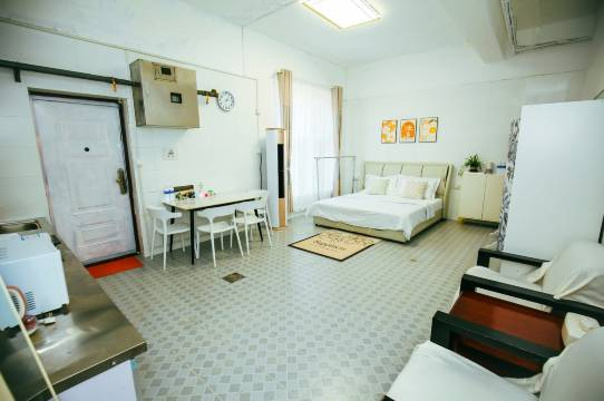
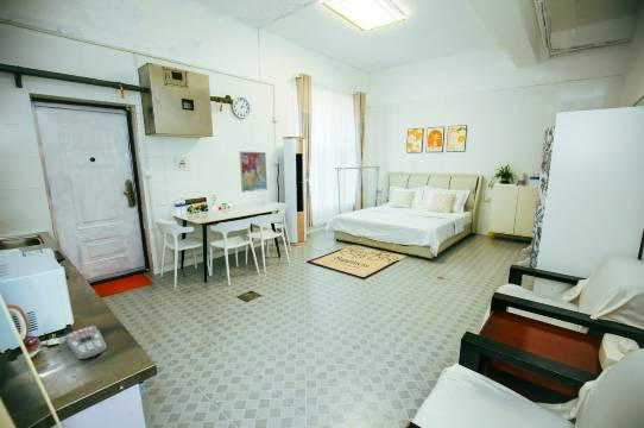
+ wall art [239,150,269,194]
+ remote control [64,325,108,360]
